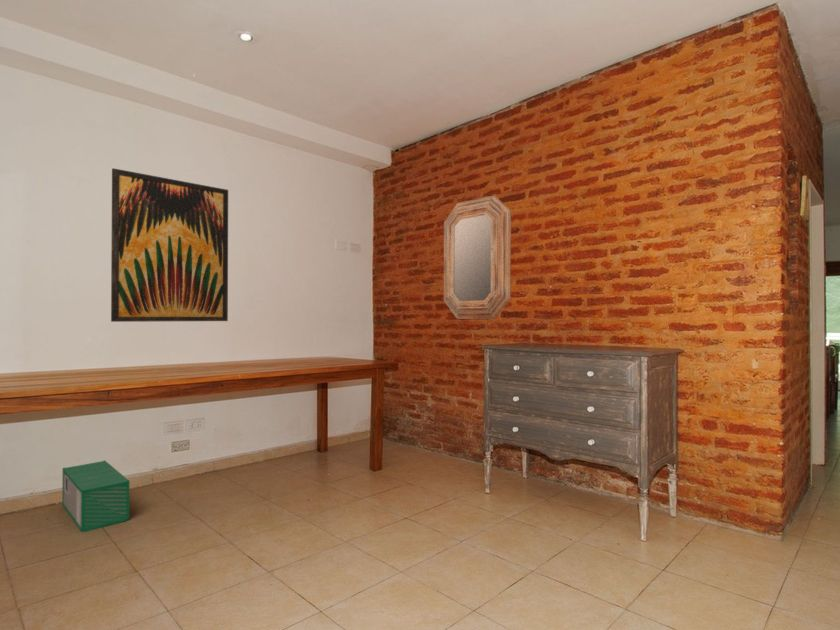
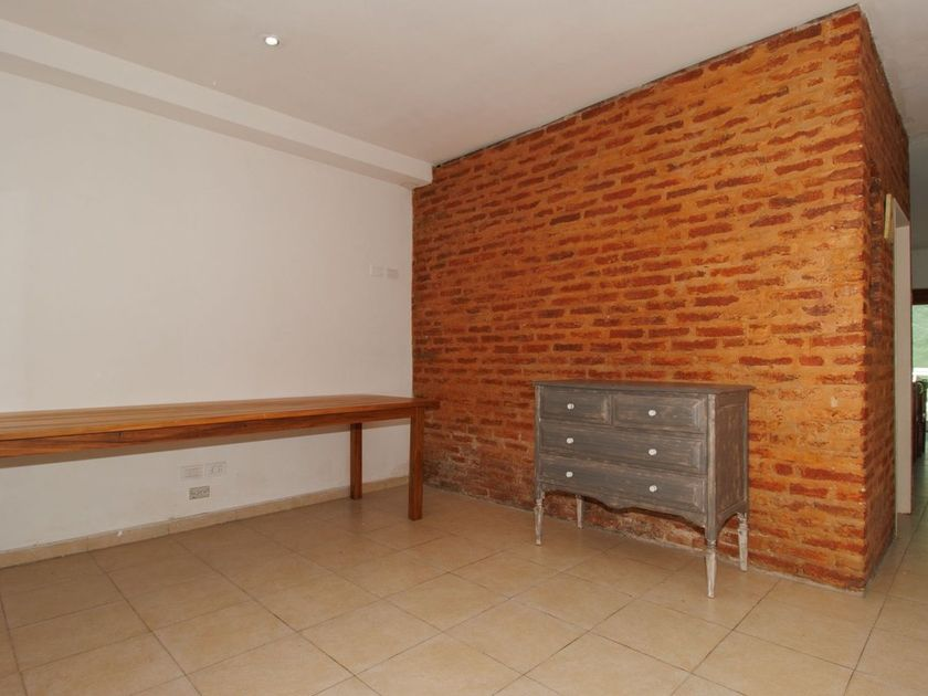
- home mirror [443,194,512,320]
- storage bin [61,460,130,533]
- wall art [110,167,229,323]
